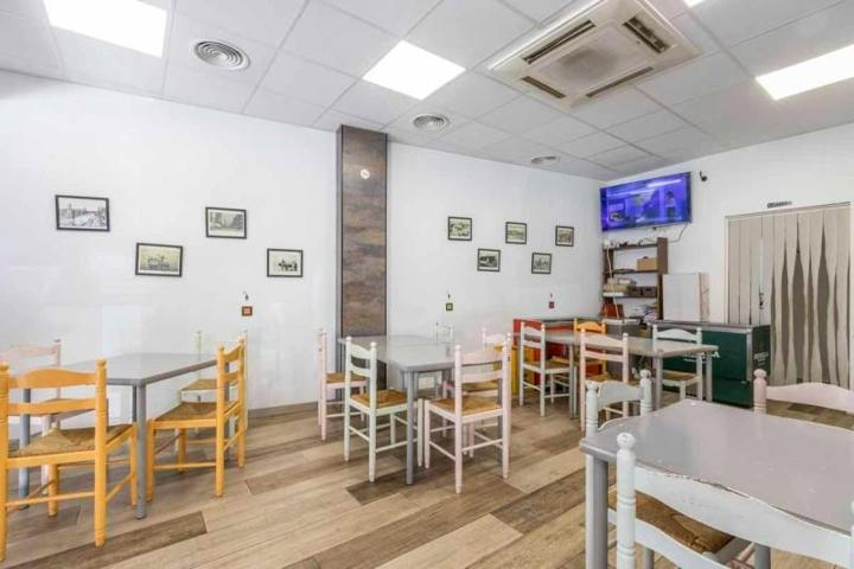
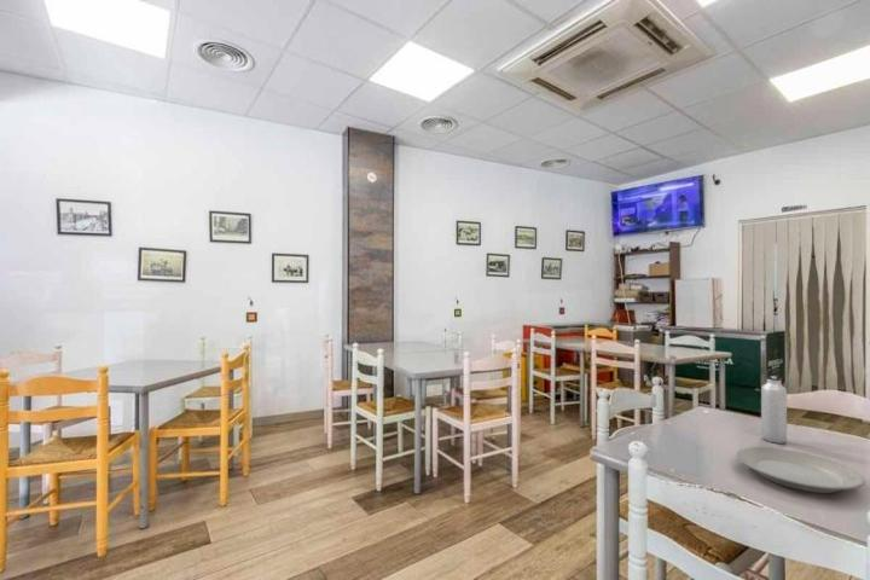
+ plate [735,446,866,494]
+ water bottle [760,369,788,445]
